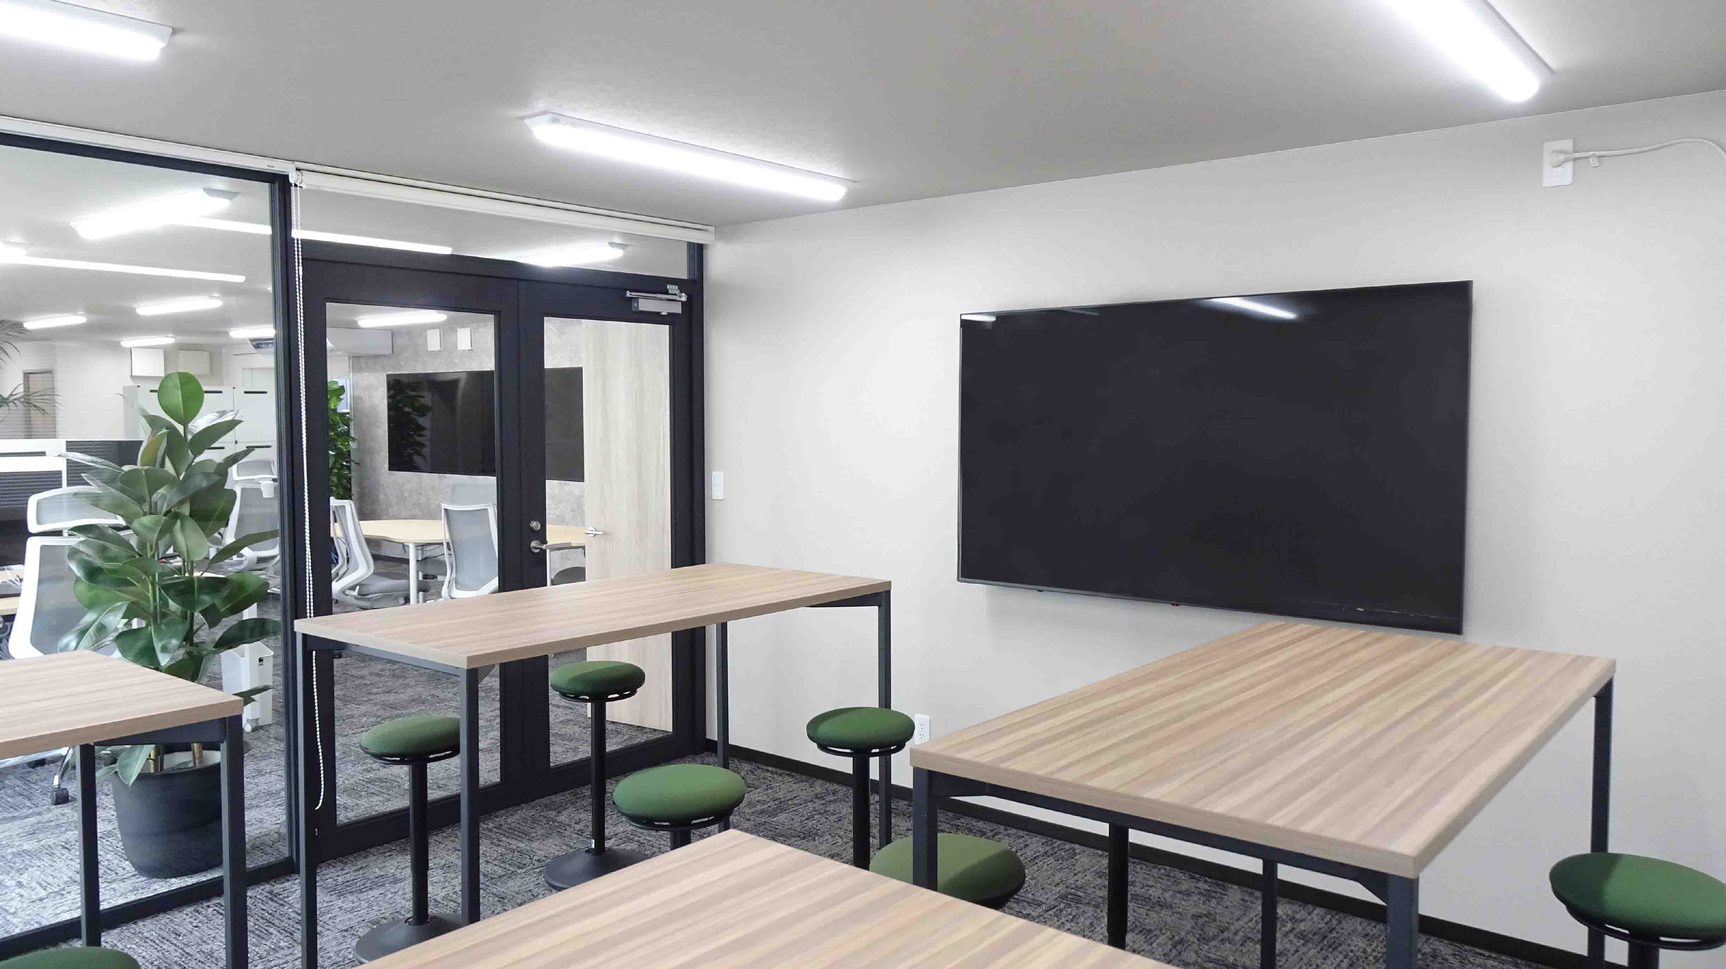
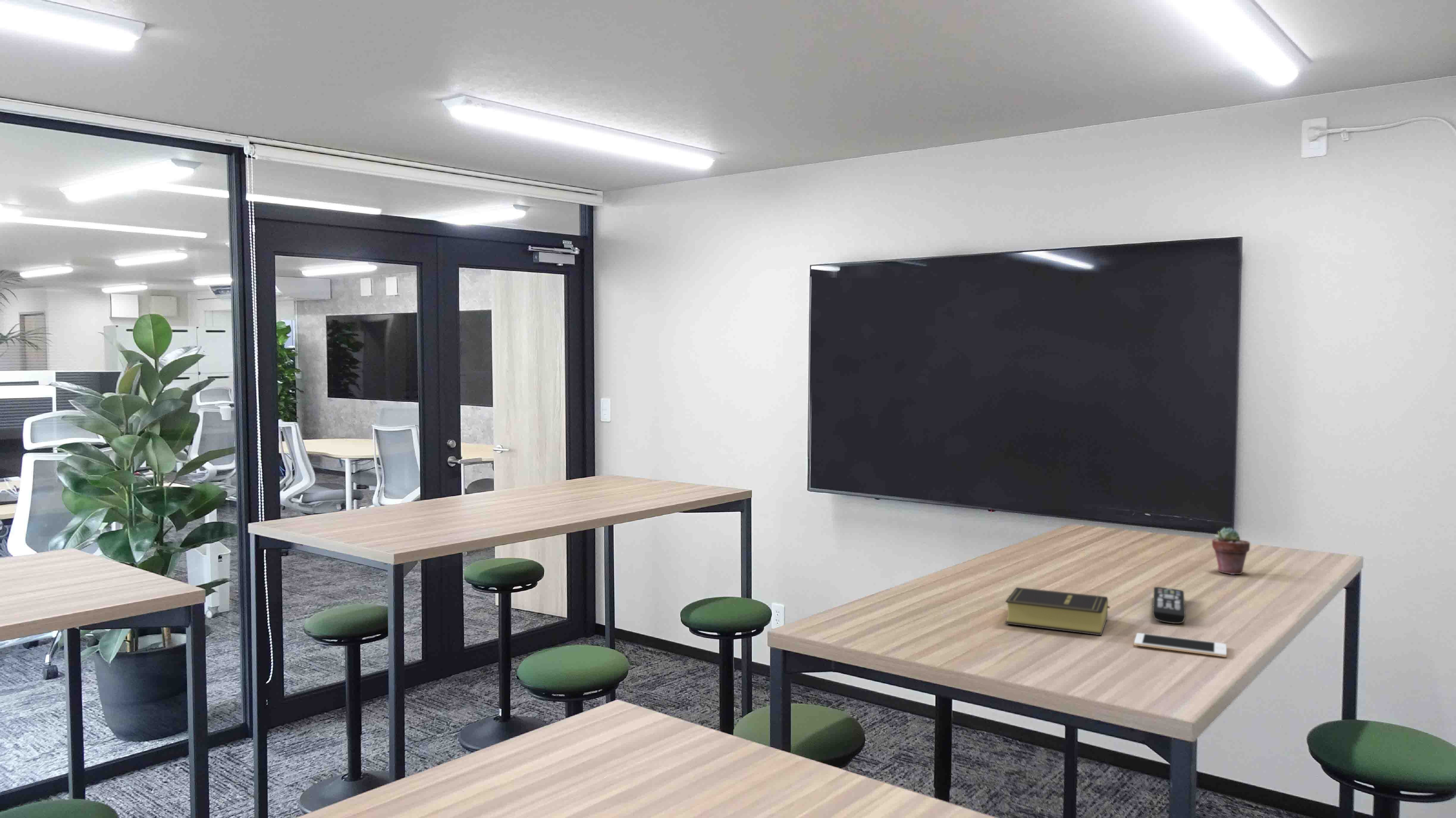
+ book [1004,587,1110,635]
+ remote control [1152,587,1186,624]
+ cell phone [1134,633,1227,657]
+ potted succulent [1211,527,1250,575]
